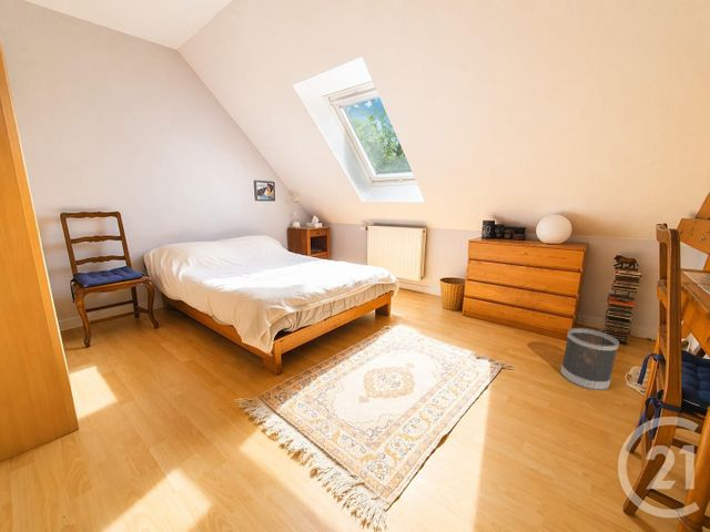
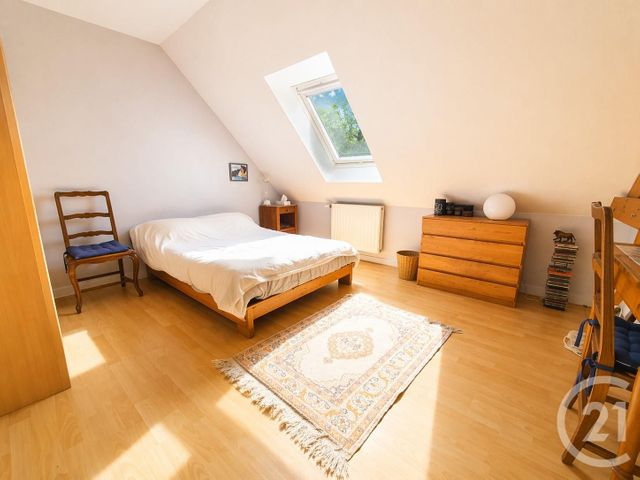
- wastebasket [559,327,620,391]
